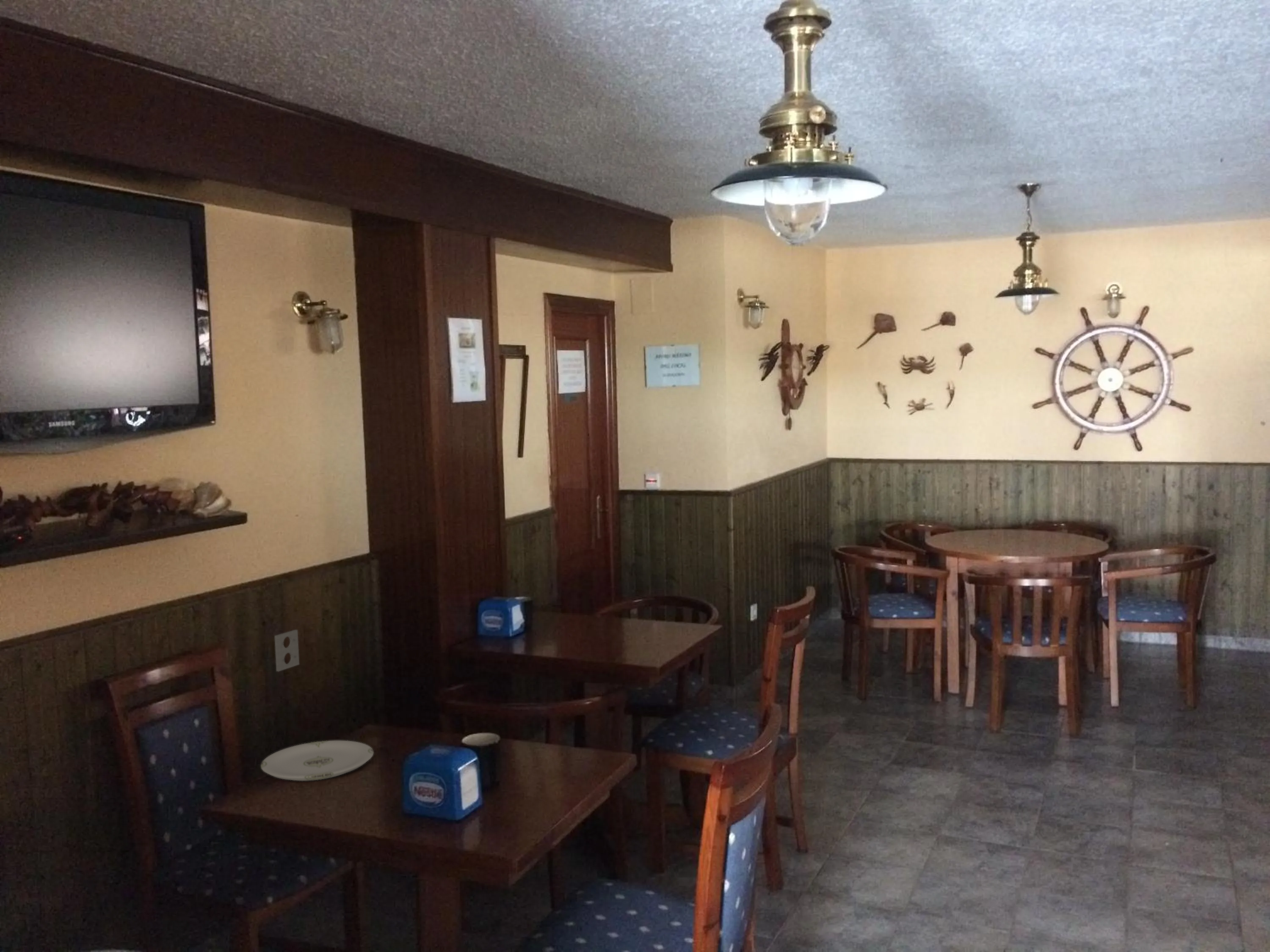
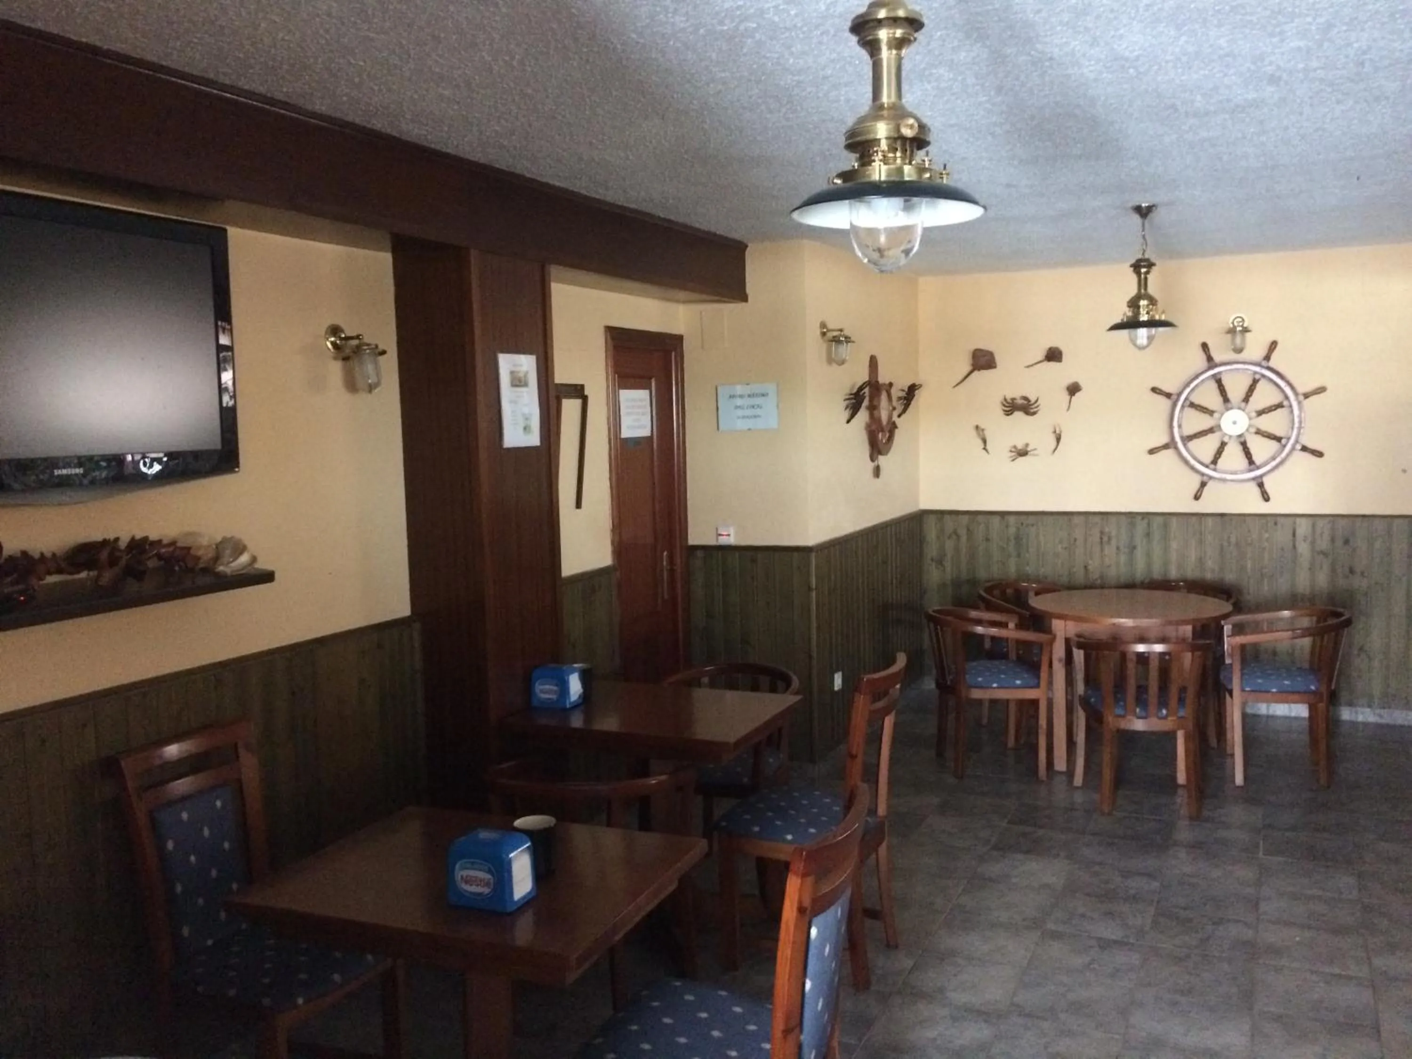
- electrical outlet [274,629,300,672]
- plate [260,740,374,781]
